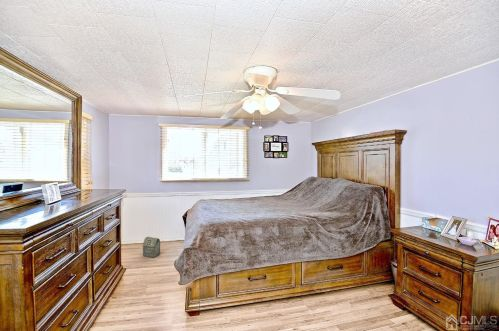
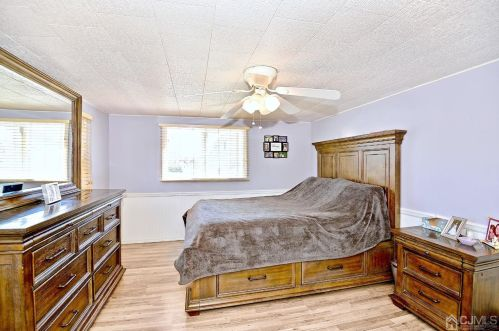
- bag [142,236,161,258]
